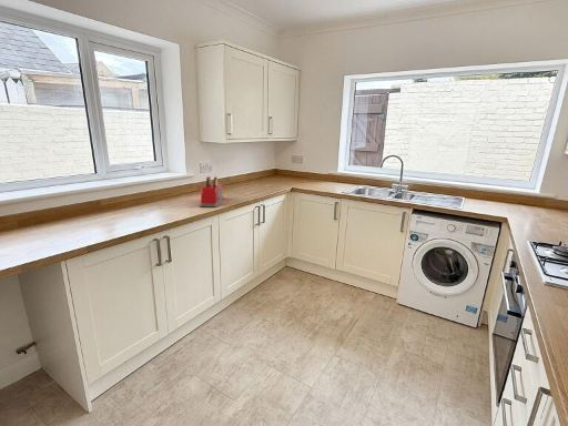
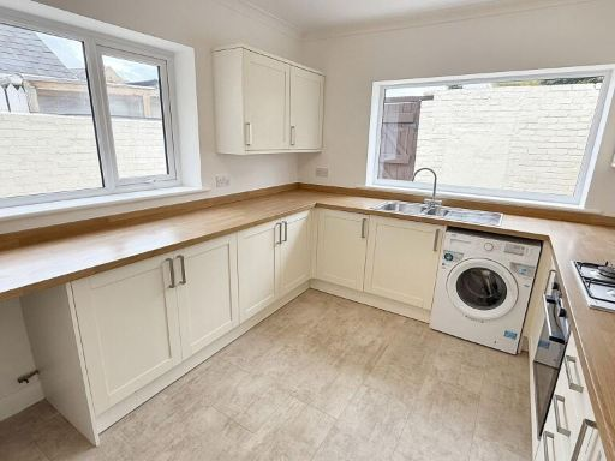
- toaster [197,175,225,207]
